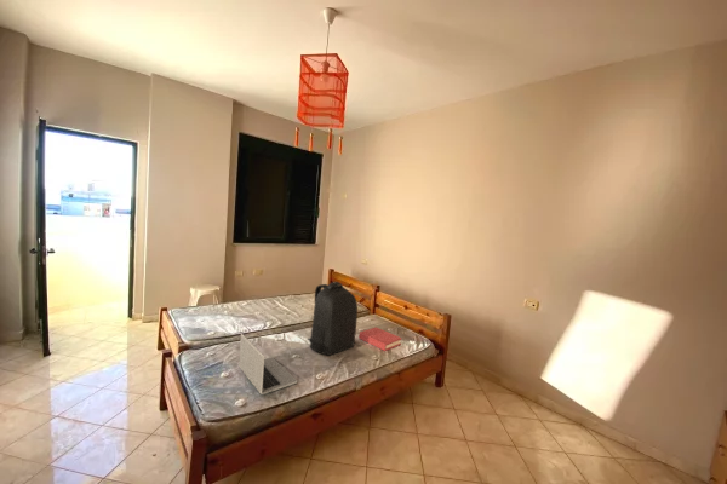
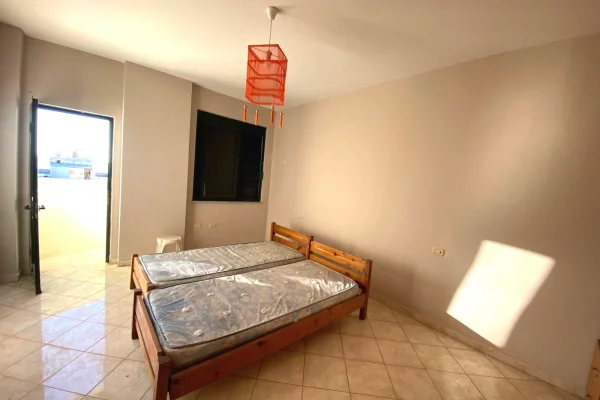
- backpack [307,281,359,357]
- hardback book [357,327,402,352]
- laptop [237,333,298,396]
